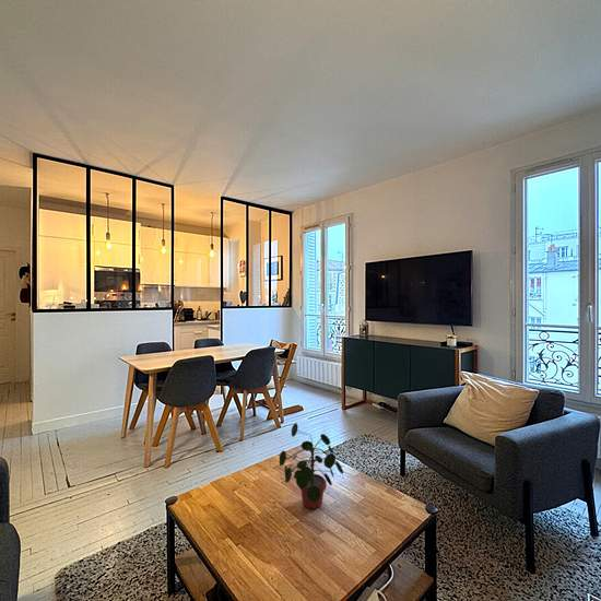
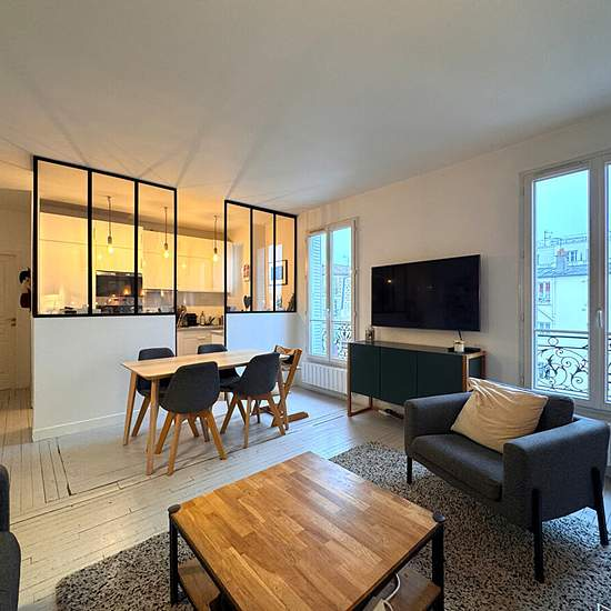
- potted plant [279,422,344,509]
